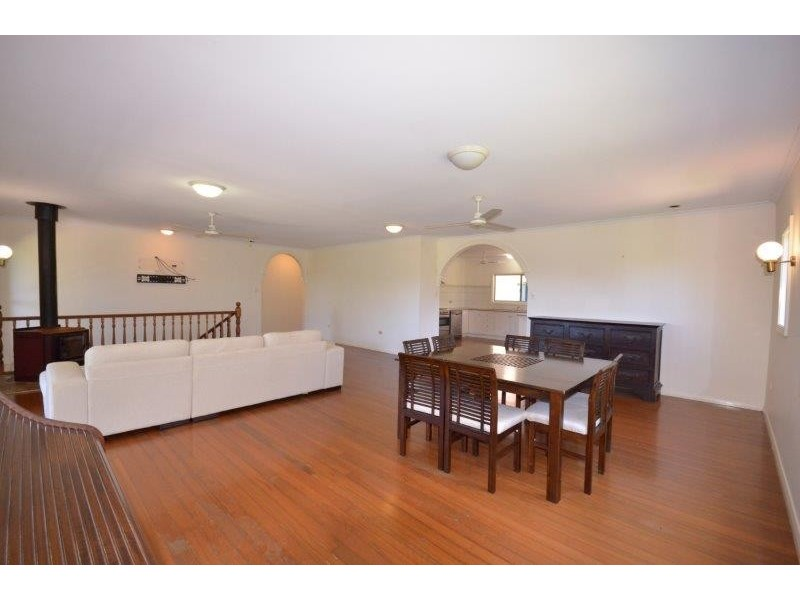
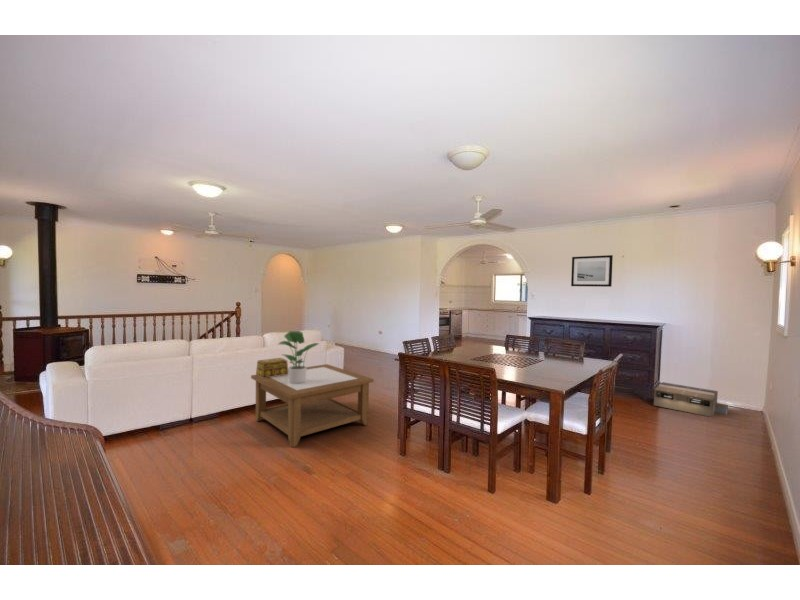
+ coffee table [250,363,375,448]
+ decorative box [255,357,289,378]
+ wall art [570,254,614,288]
+ potted plant [278,330,321,383]
+ air handler [653,381,729,418]
